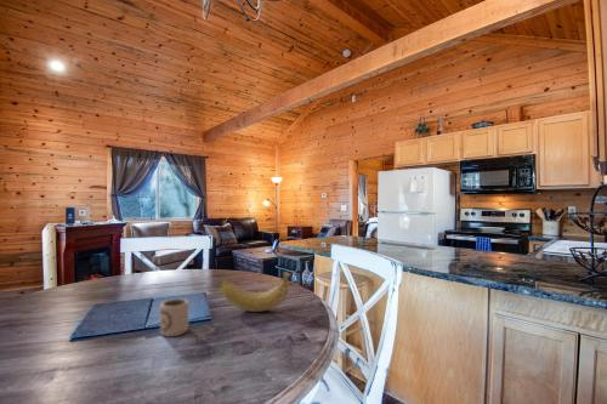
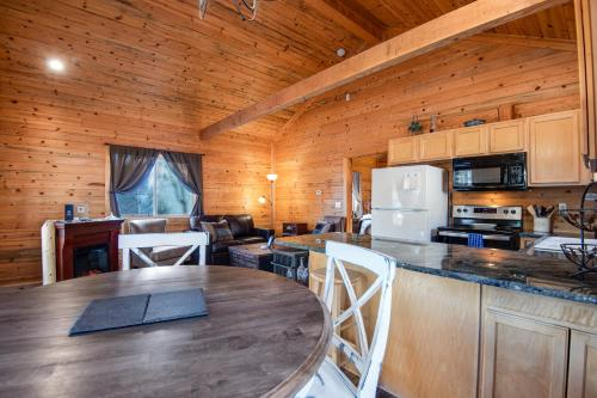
- cup [158,297,189,337]
- banana [220,271,291,313]
